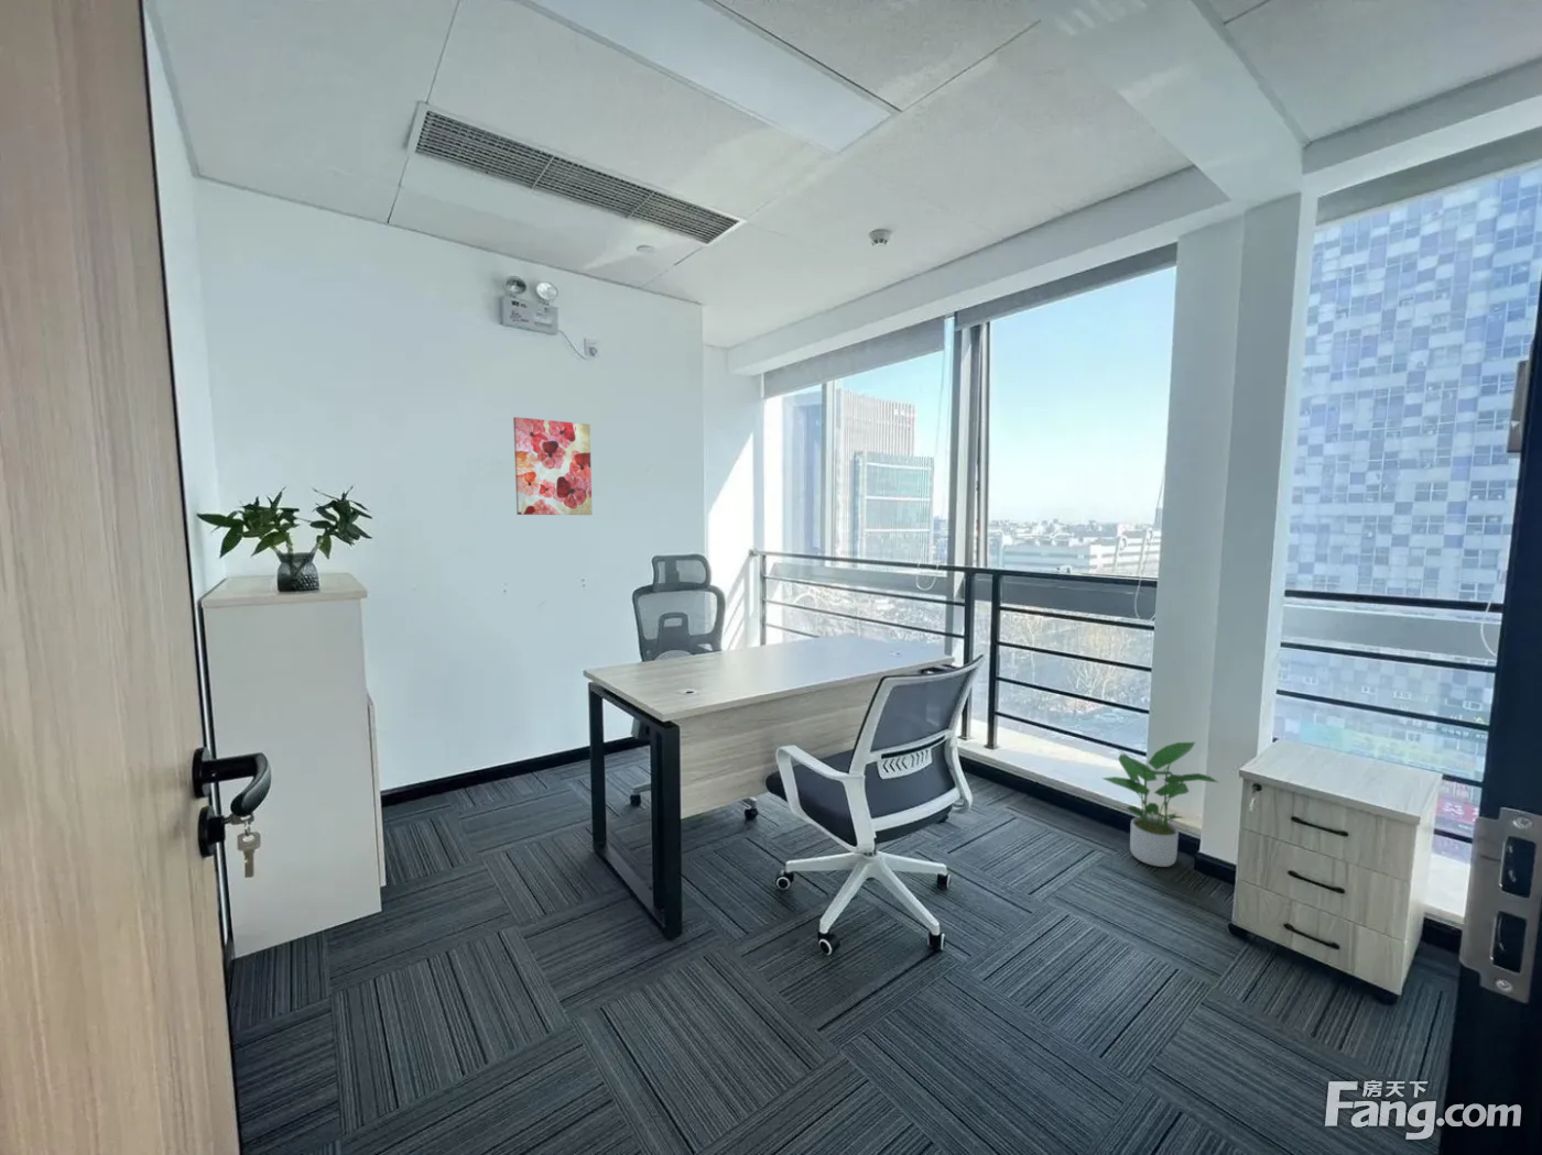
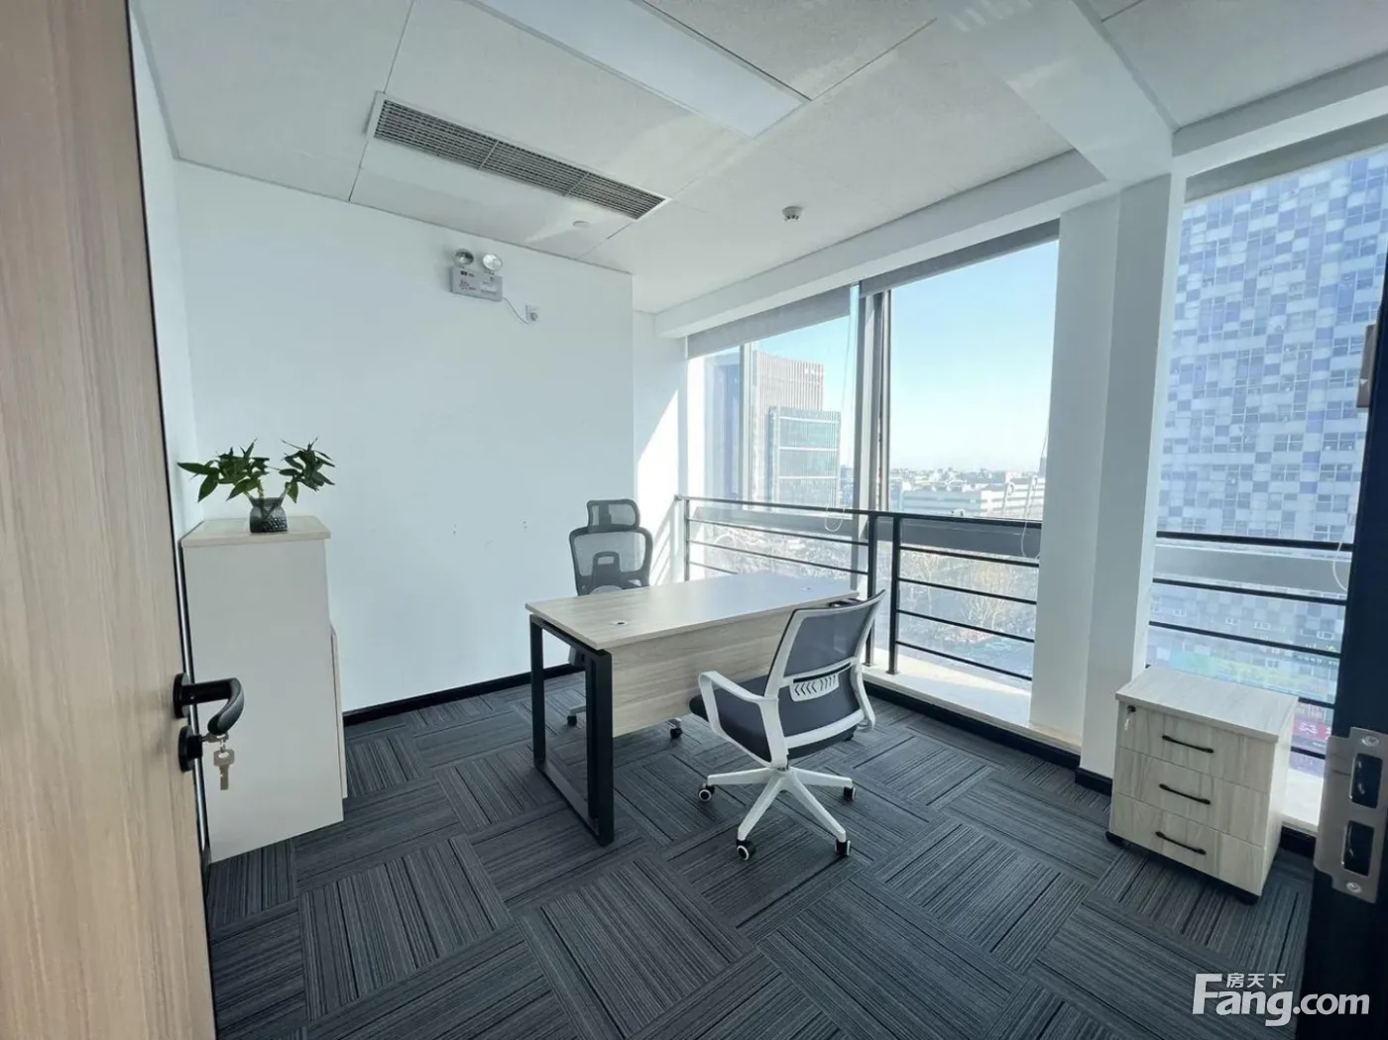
- wall art [512,416,594,516]
- potted plant [1100,741,1220,867]
